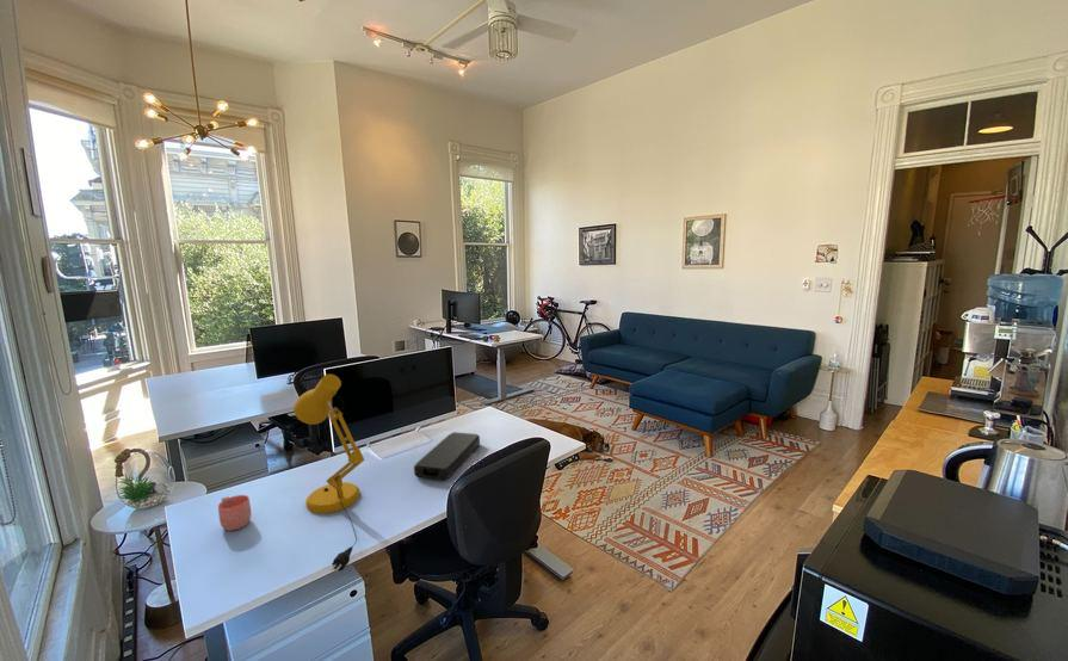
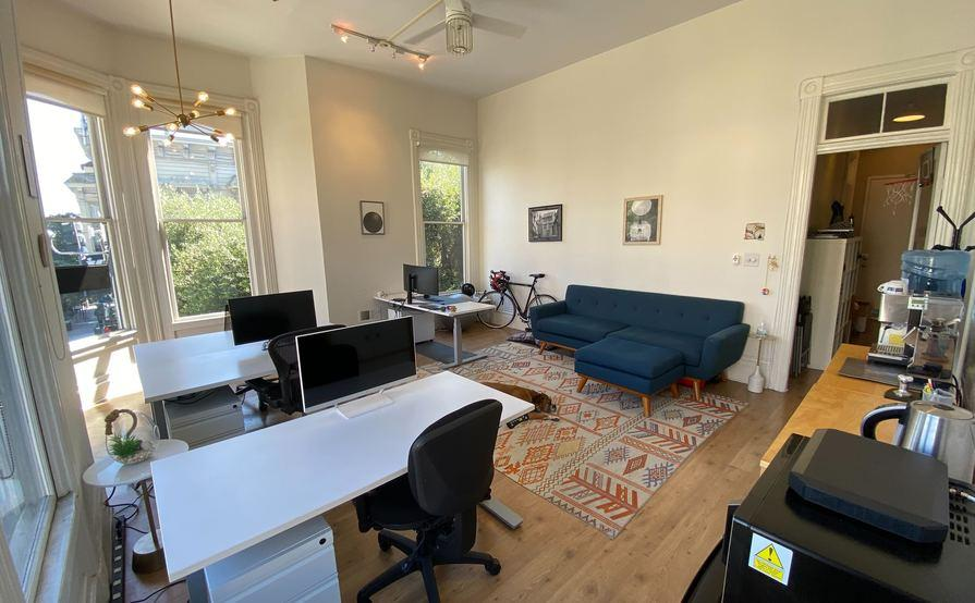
- desk lamp [292,373,365,573]
- power bank [413,431,481,481]
- mug [217,494,253,532]
